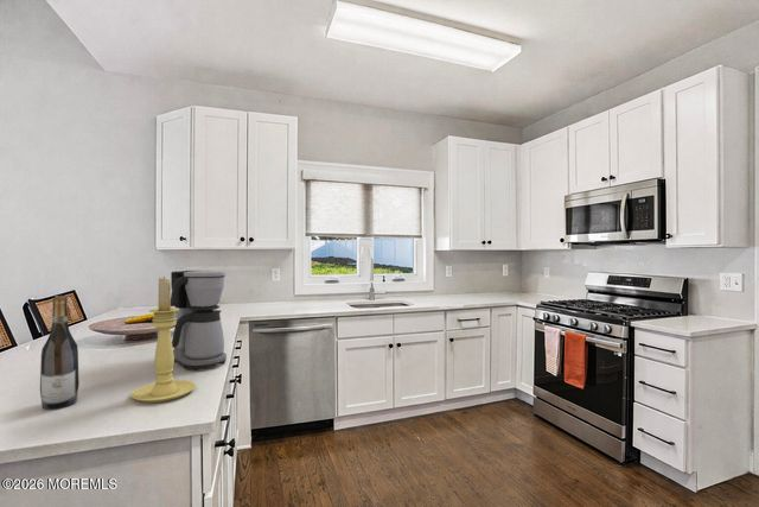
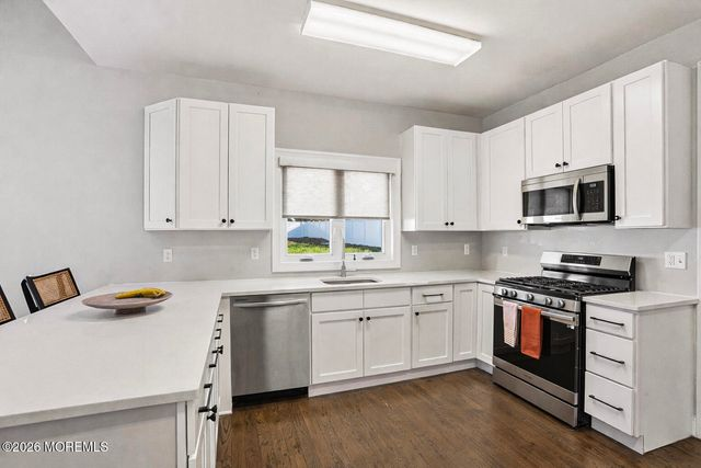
- coffee maker [170,270,228,370]
- candle holder [129,275,197,404]
- wine bottle [39,294,81,410]
